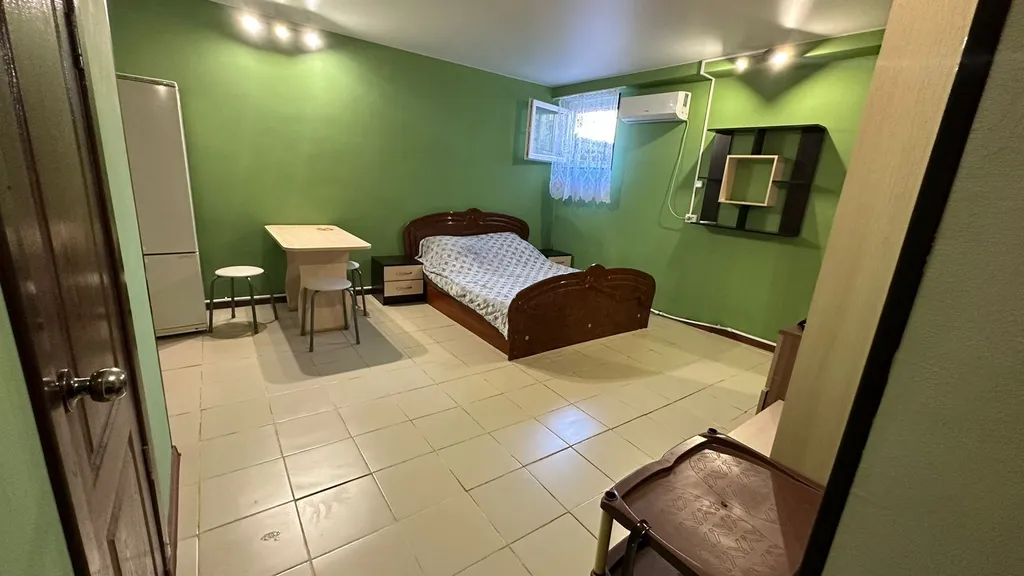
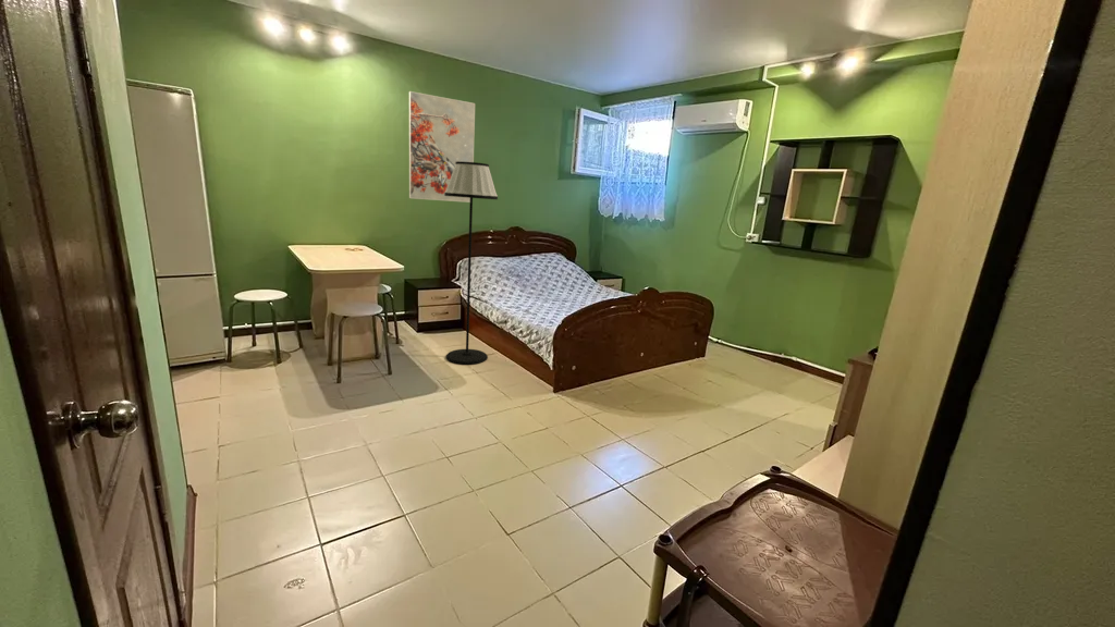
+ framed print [408,90,476,204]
+ floor lamp [444,161,499,365]
